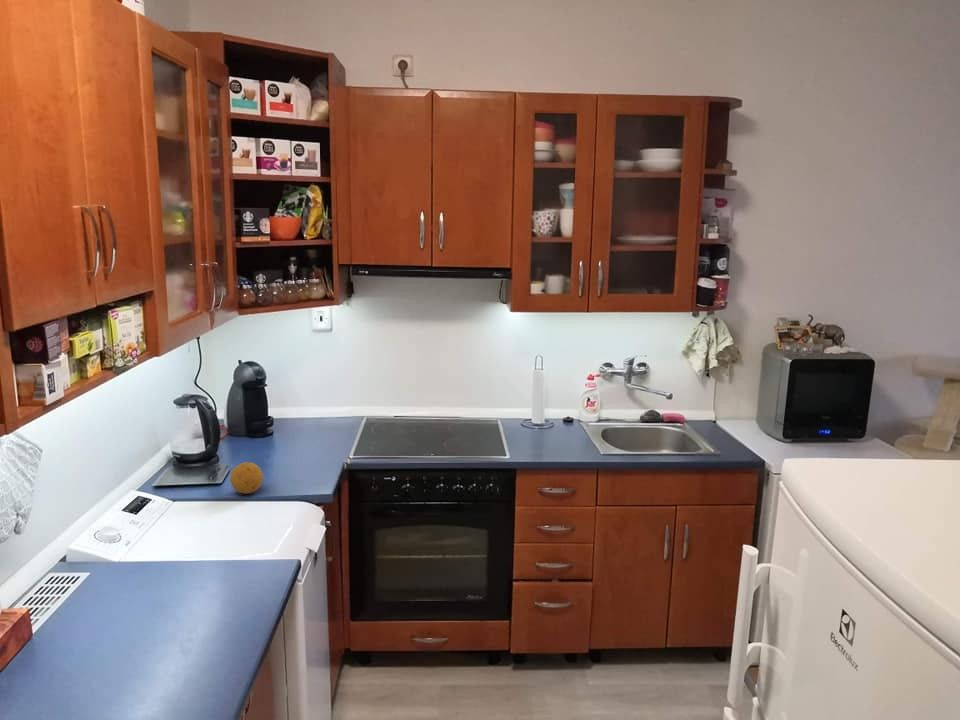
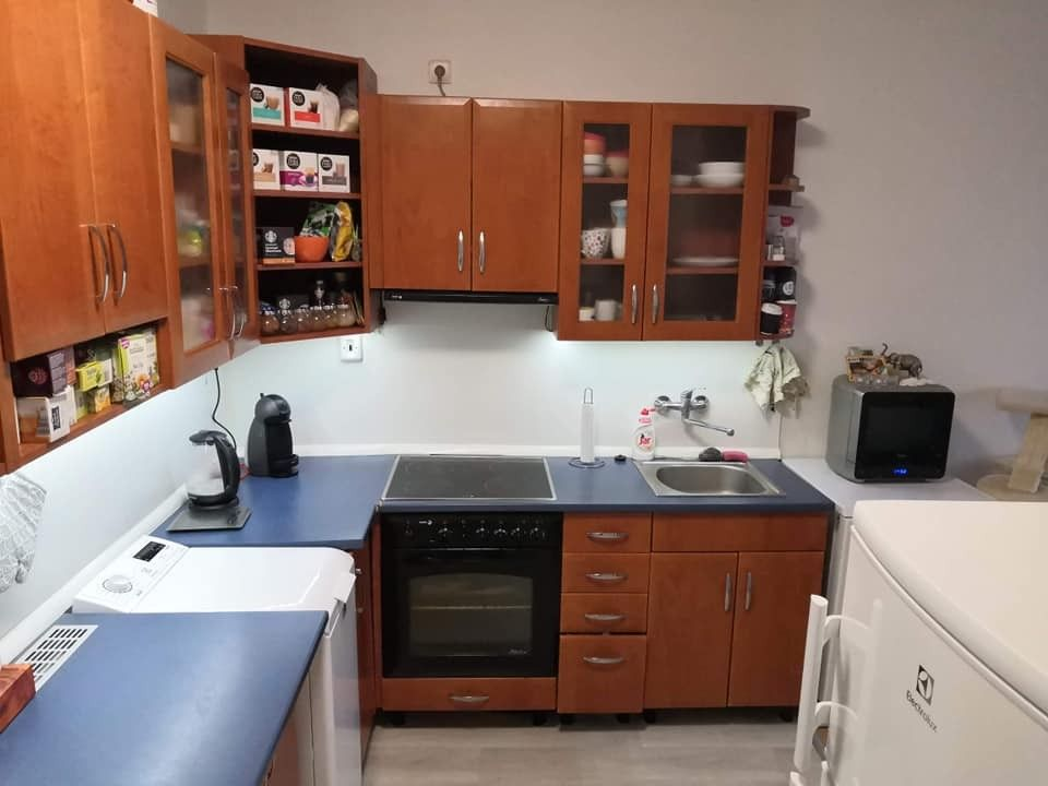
- fruit [229,461,264,495]
